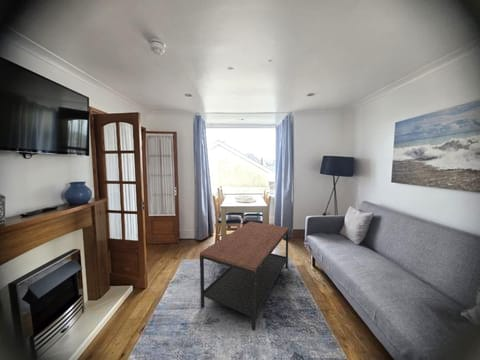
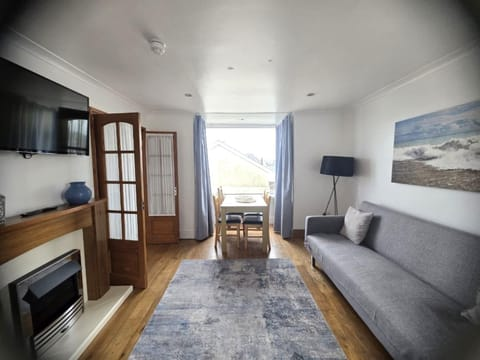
- coffee table [199,221,290,332]
